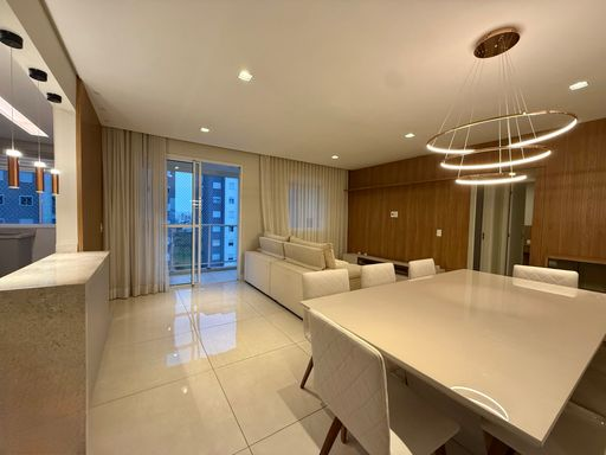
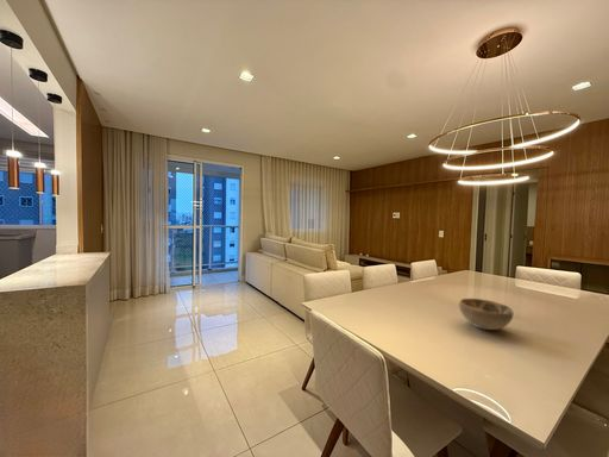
+ decorative bowl [458,298,514,331]
